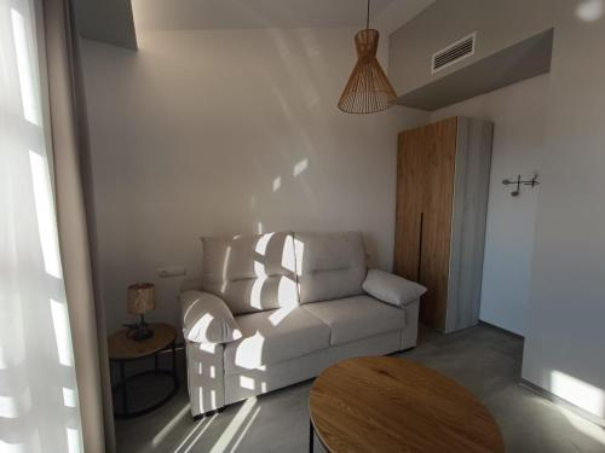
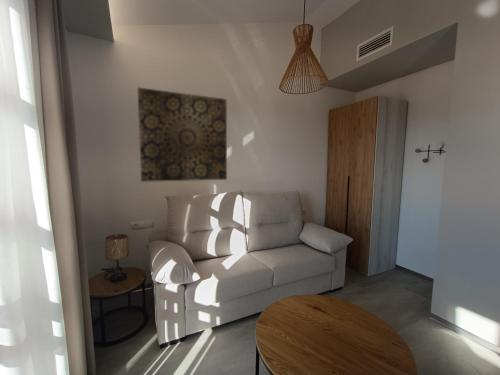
+ wall art [137,87,228,183]
